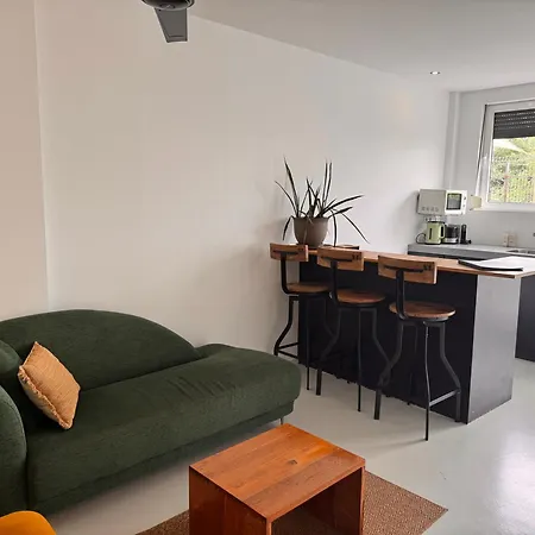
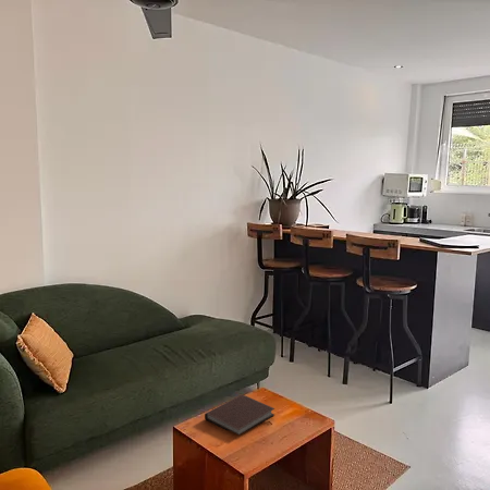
+ notebook [204,394,275,436]
